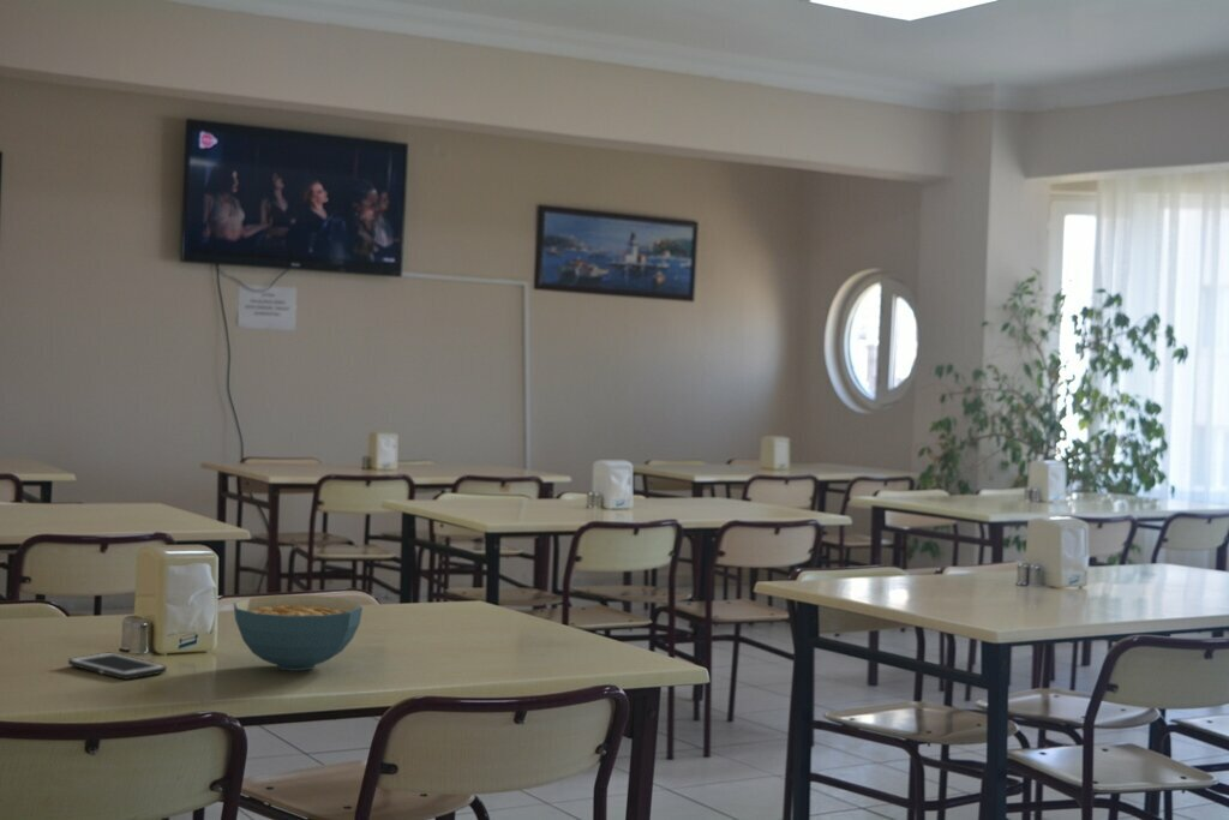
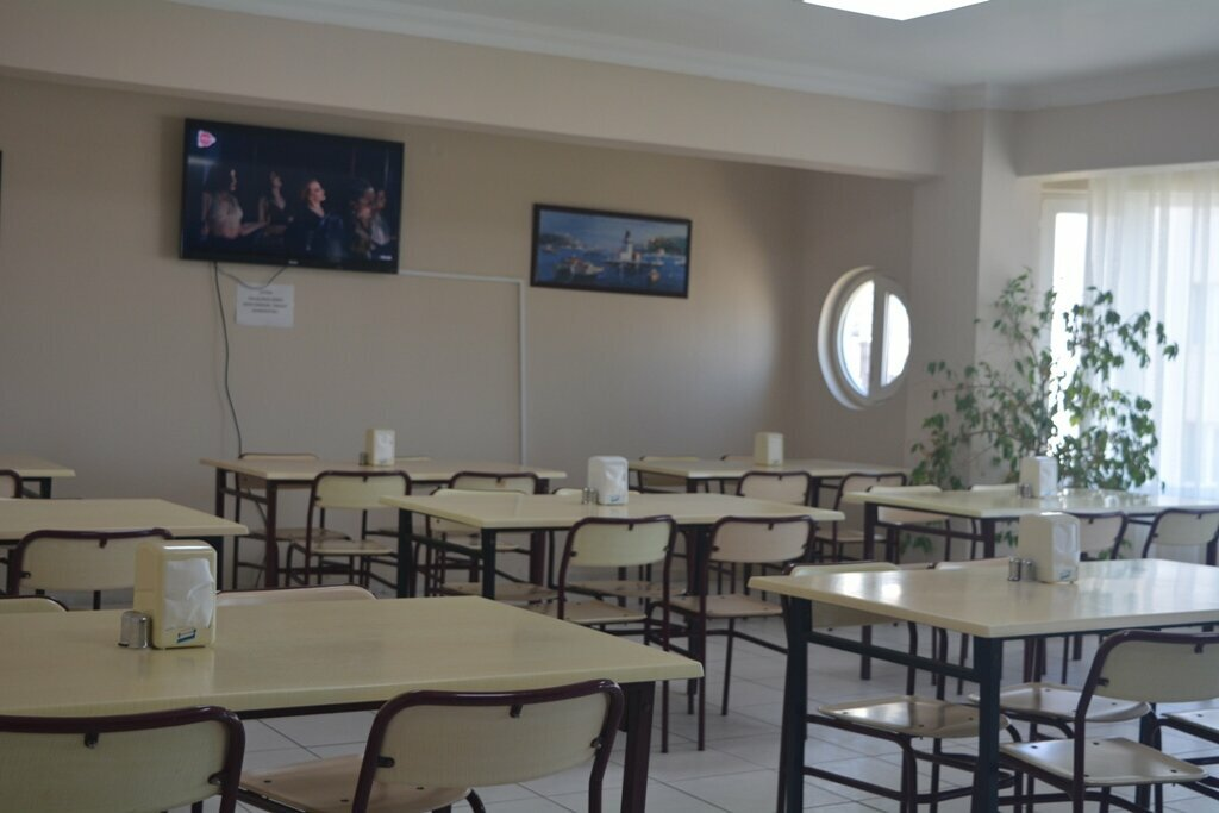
- cell phone [67,652,168,681]
- cereal bowl [233,594,364,672]
